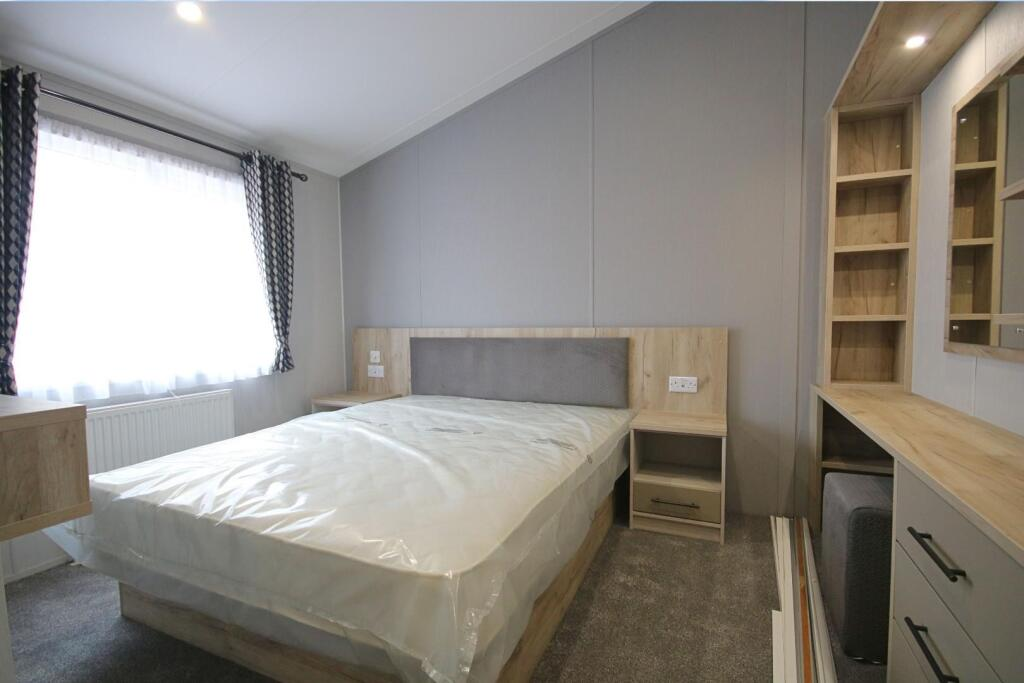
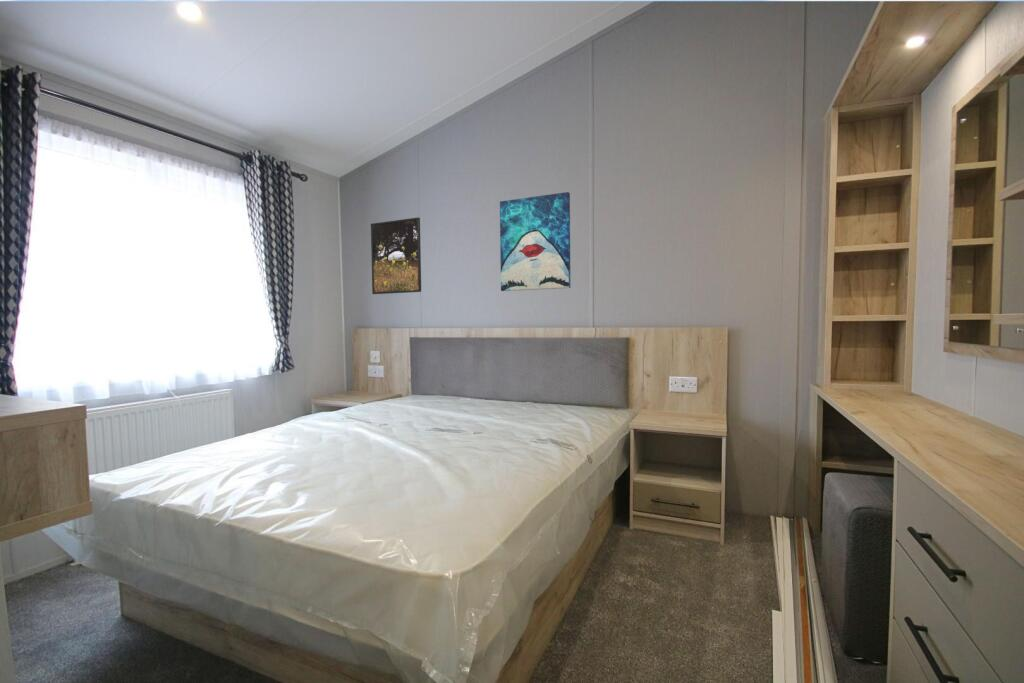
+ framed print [370,216,422,295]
+ wall art [499,191,572,292]
